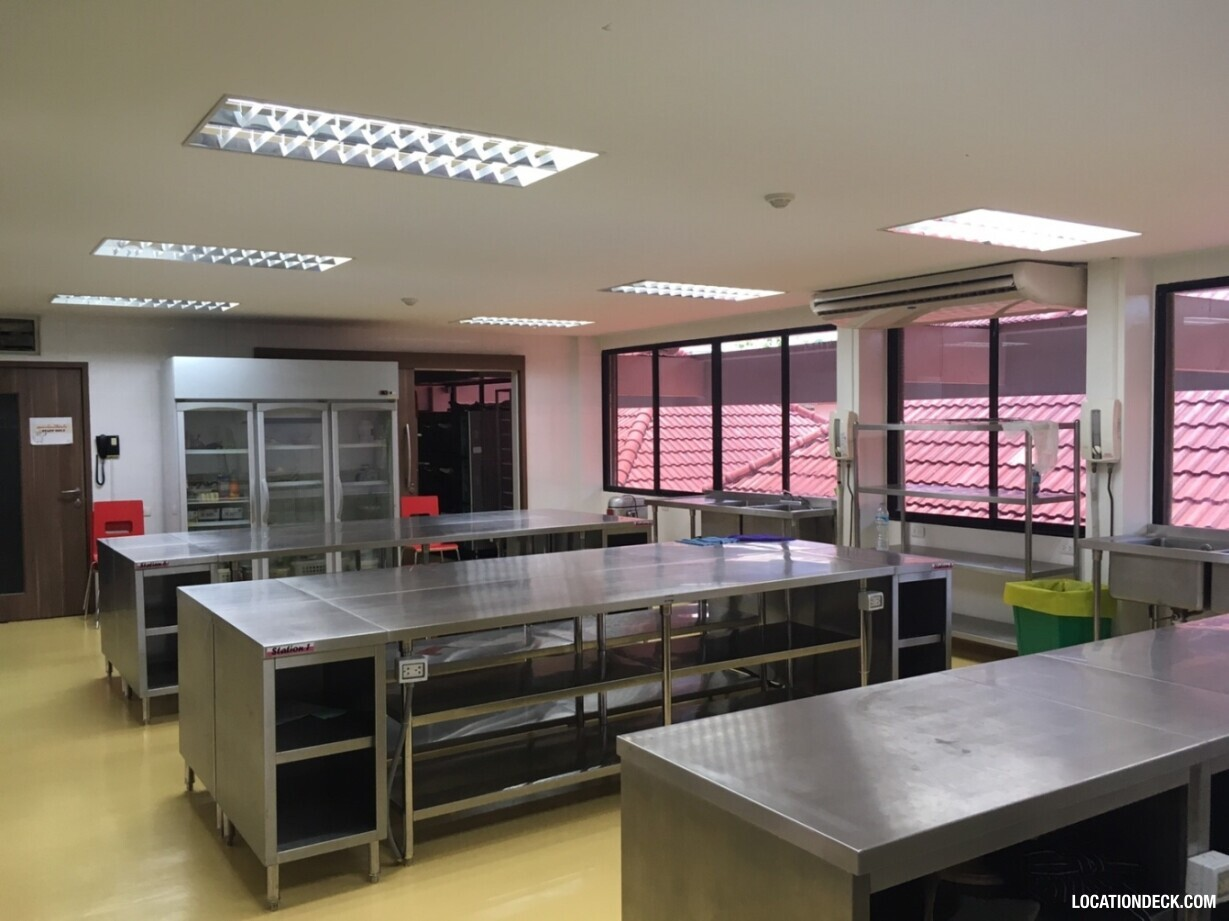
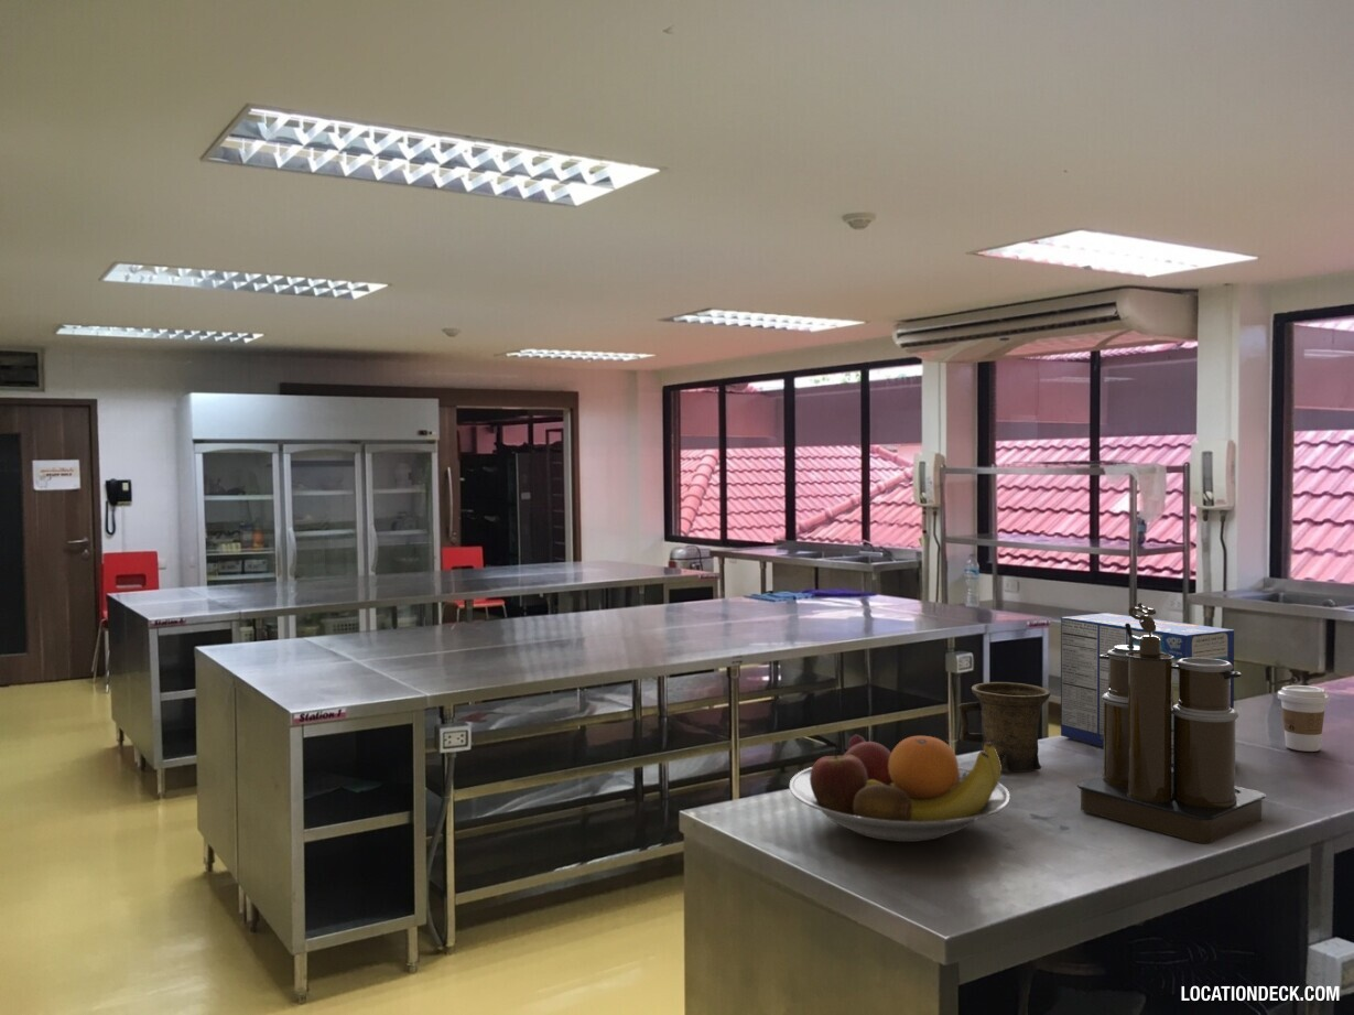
+ toaster pastry box [1060,612,1235,767]
+ mug [957,681,1051,773]
+ fruit bowl [789,733,1010,843]
+ coffee maker [1076,602,1267,844]
+ coffee cup [1277,684,1330,753]
